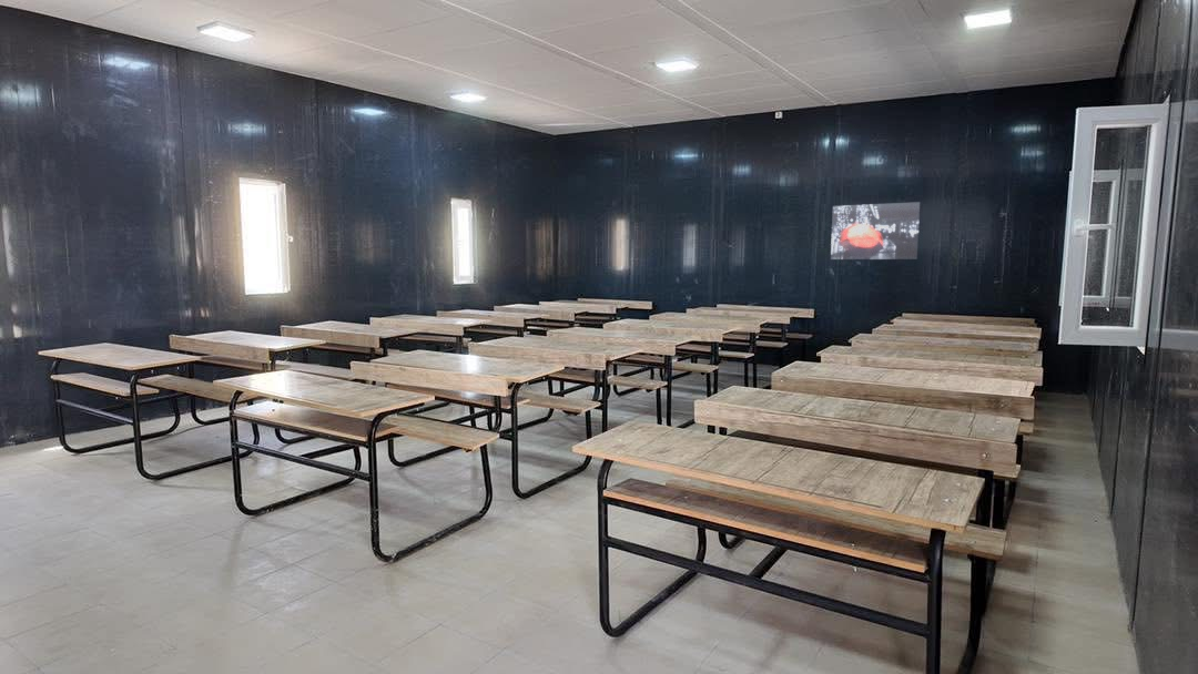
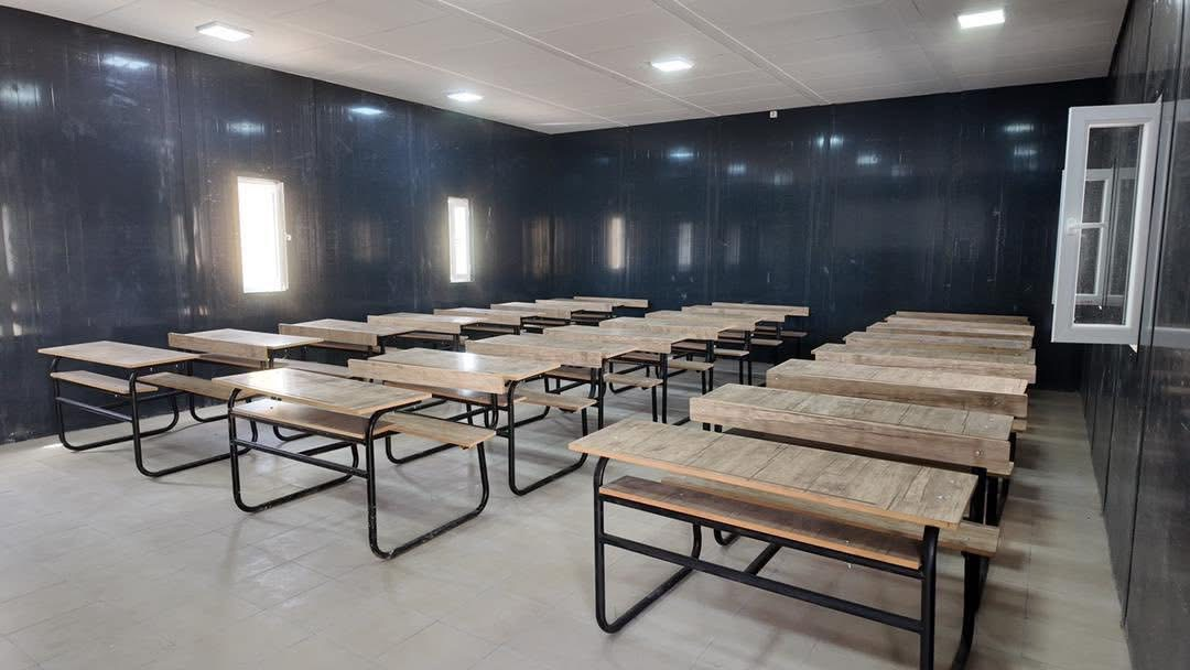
- wall art [830,201,922,261]
